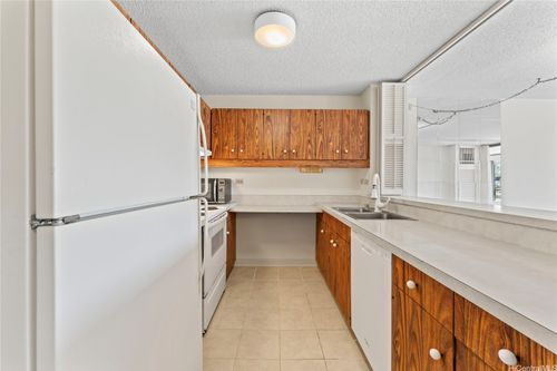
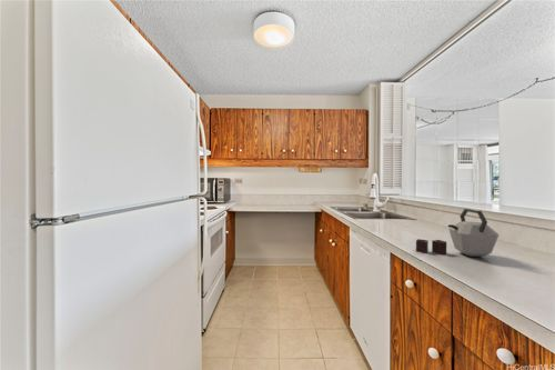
+ kettle [415,208,500,258]
